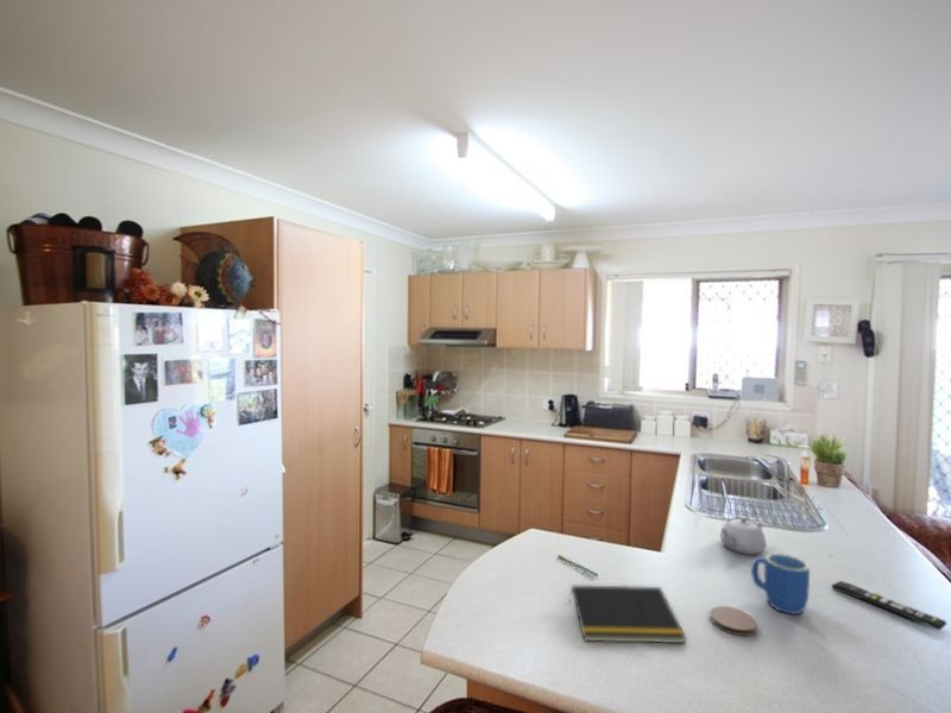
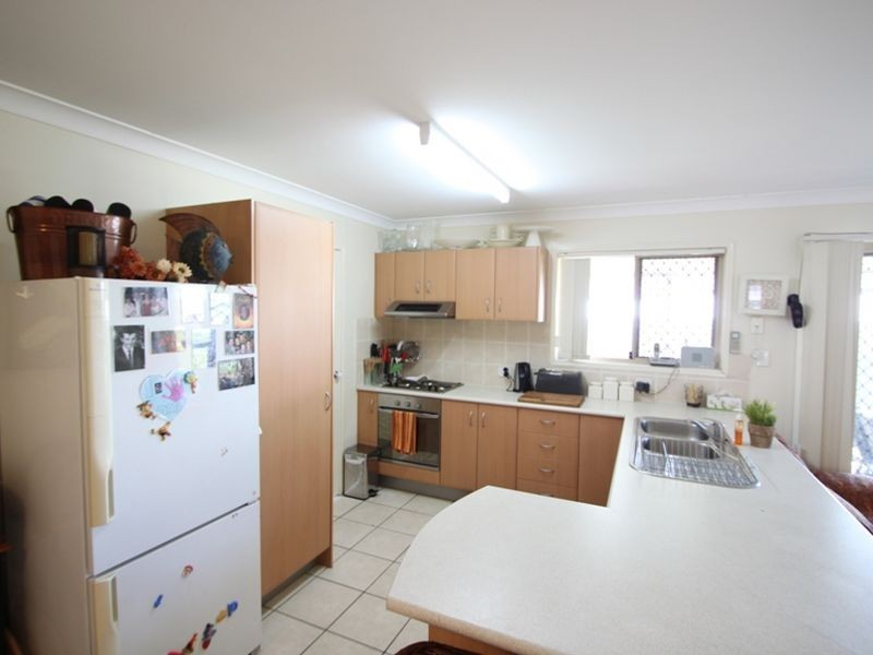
- coaster [710,605,757,637]
- remote control [831,580,947,631]
- pen [558,554,599,578]
- mug [750,553,811,616]
- teapot [719,515,768,556]
- notepad [567,585,687,644]
